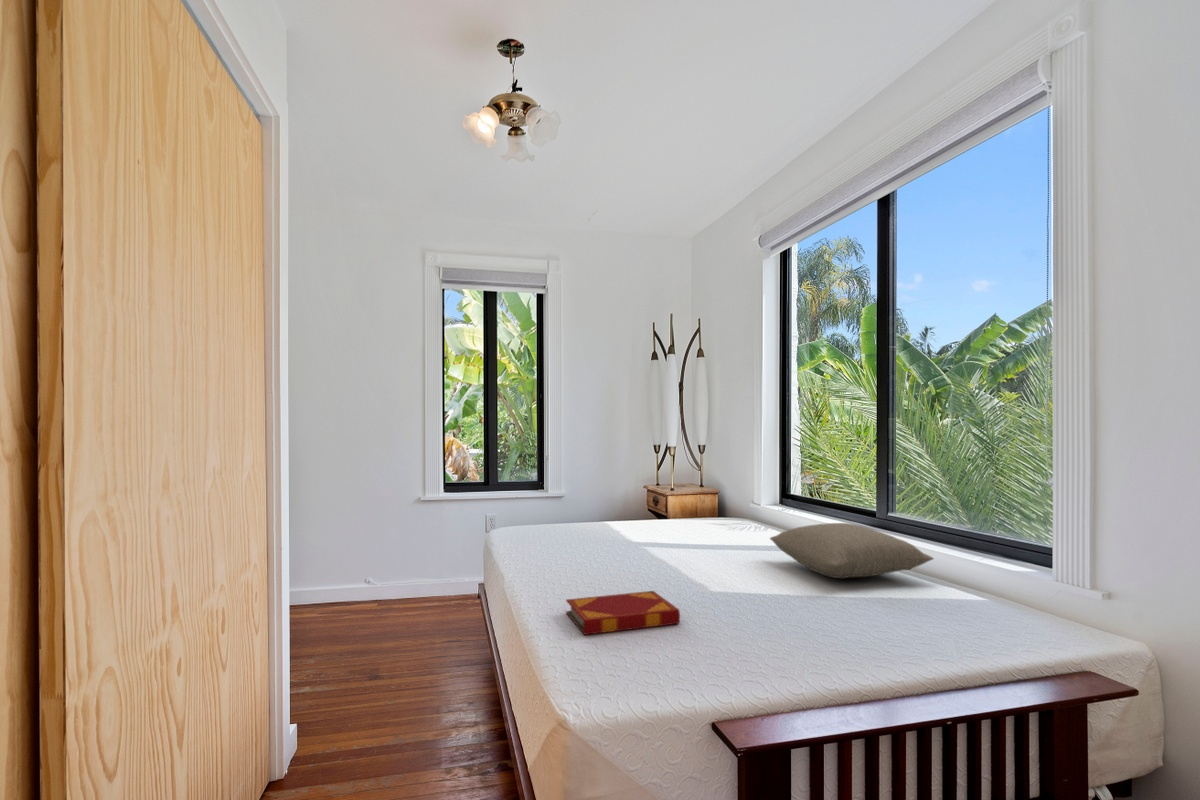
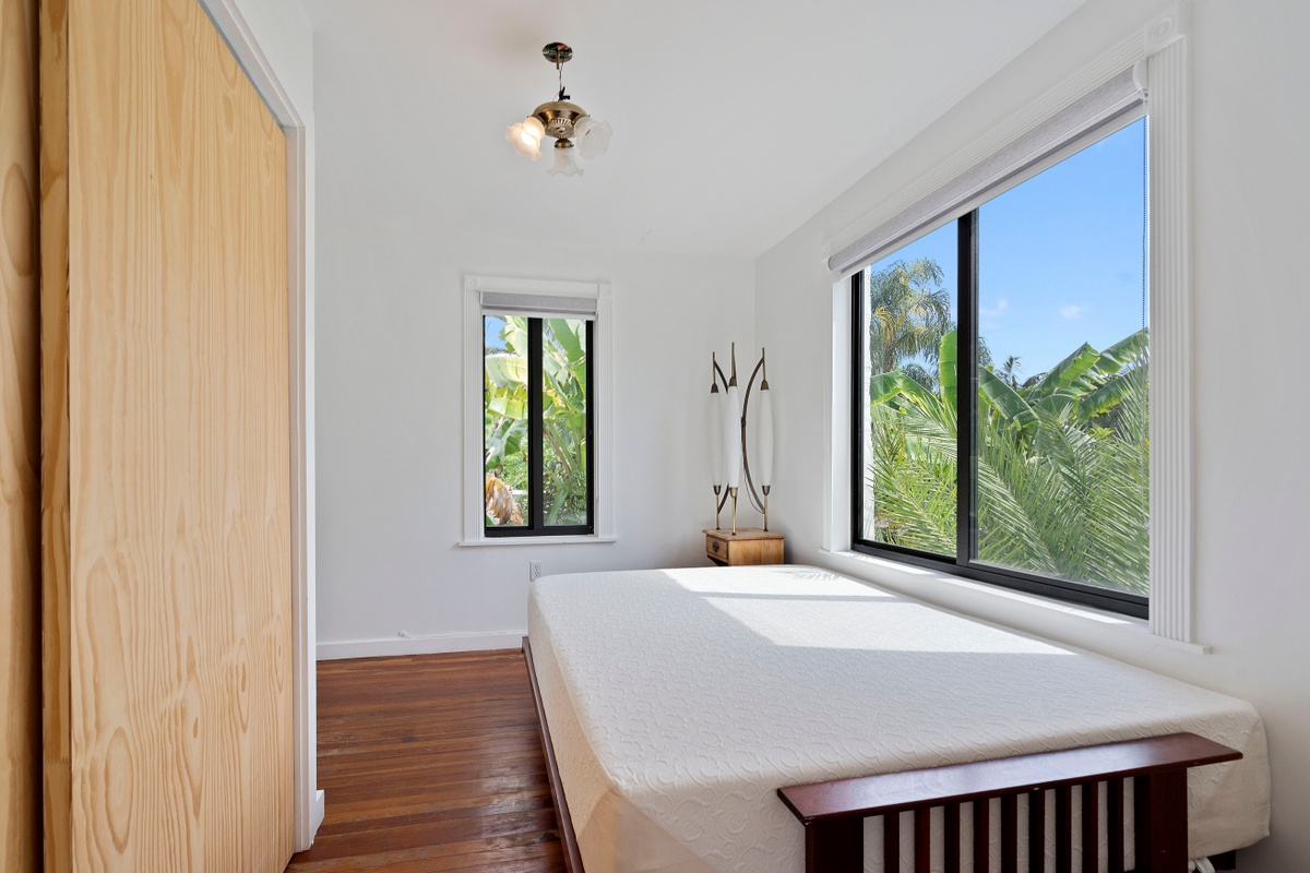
- pillow [769,522,935,579]
- hardback book [565,590,681,636]
